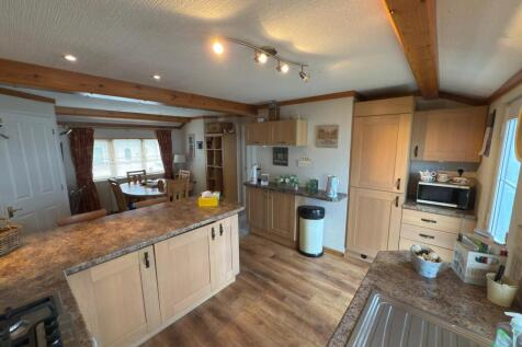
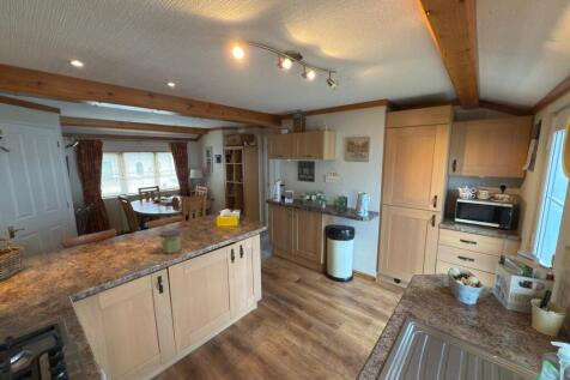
+ jar [158,229,182,255]
